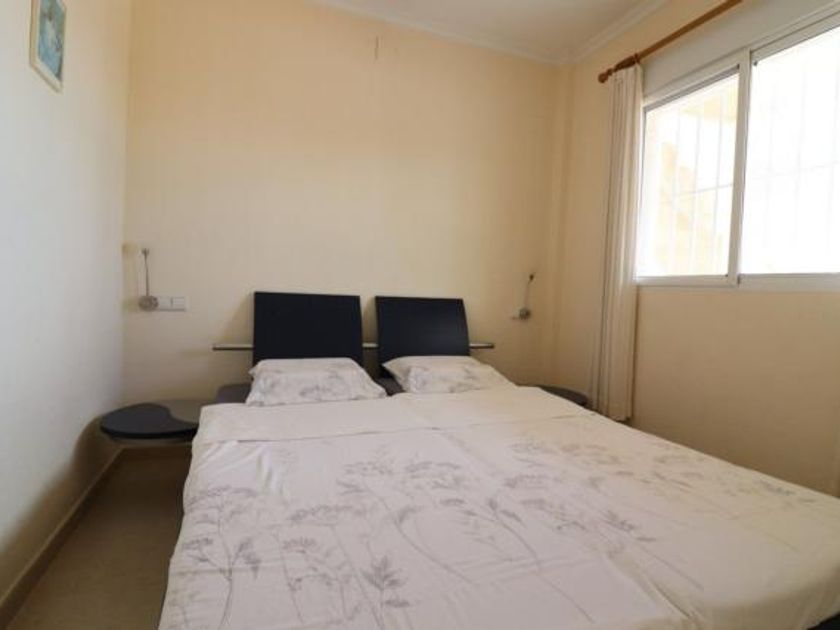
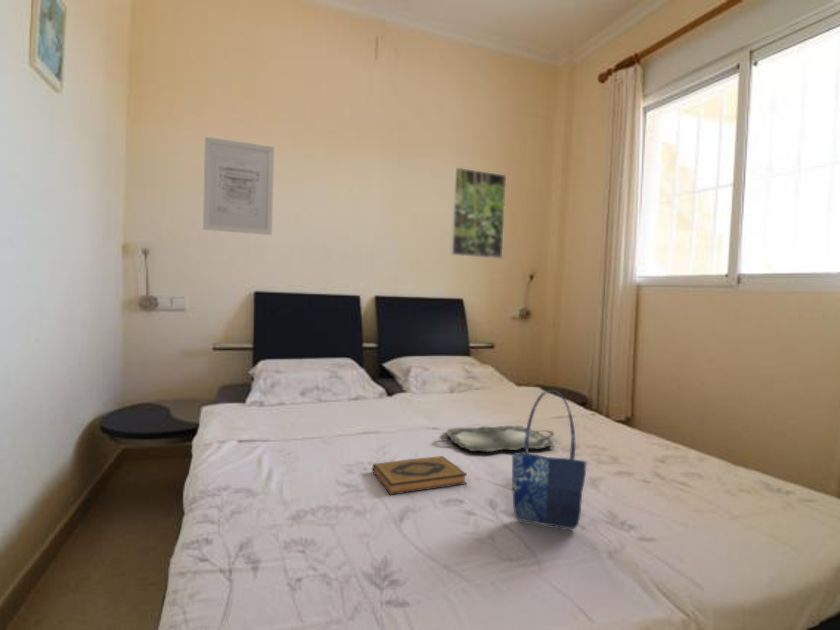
+ wall art [202,136,275,236]
+ shopping bag [511,387,588,530]
+ serving tray [438,425,555,453]
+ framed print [449,167,507,260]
+ hardback book [372,455,468,496]
